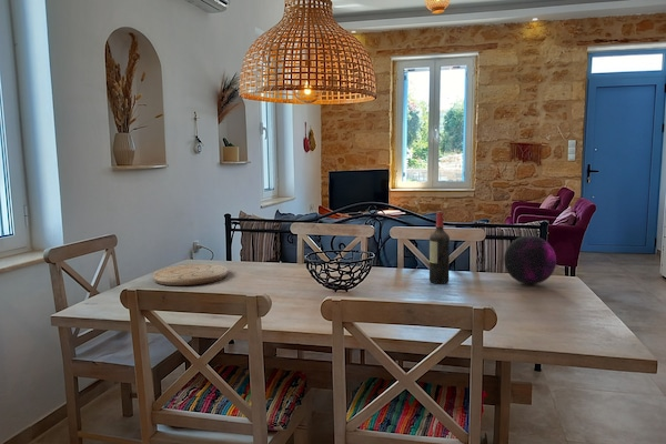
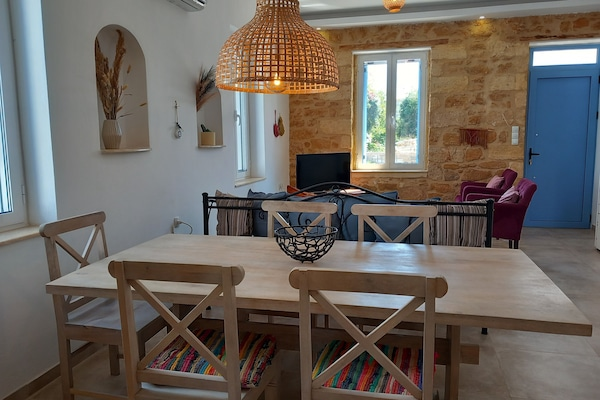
- cutting board [152,263,229,286]
- decorative orb [503,234,557,285]
- wine bottle [428,210,451,285]
